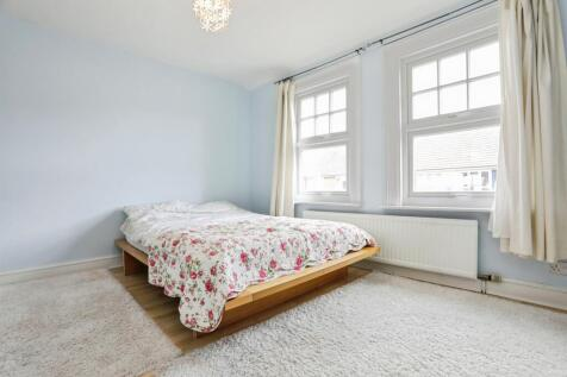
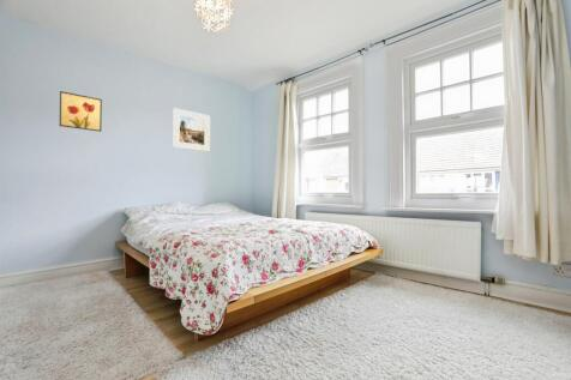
+ wall art [59,90,103,133]
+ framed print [172,107,211,152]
